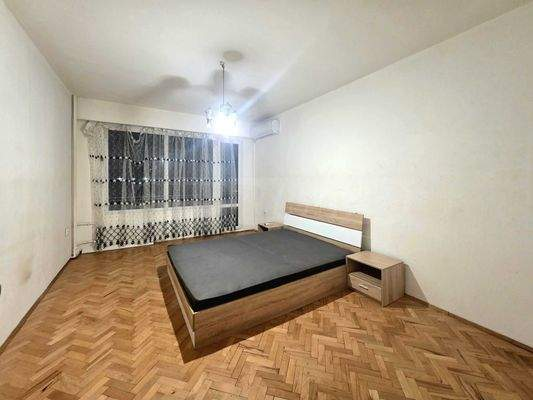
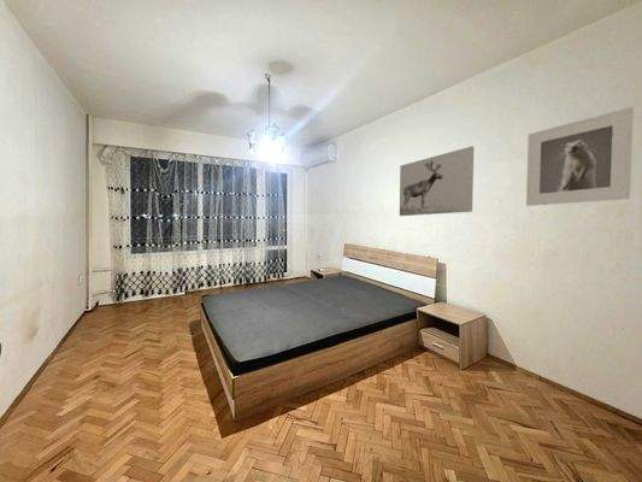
+ wall art [399,146,475,217]
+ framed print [525,106,635,207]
